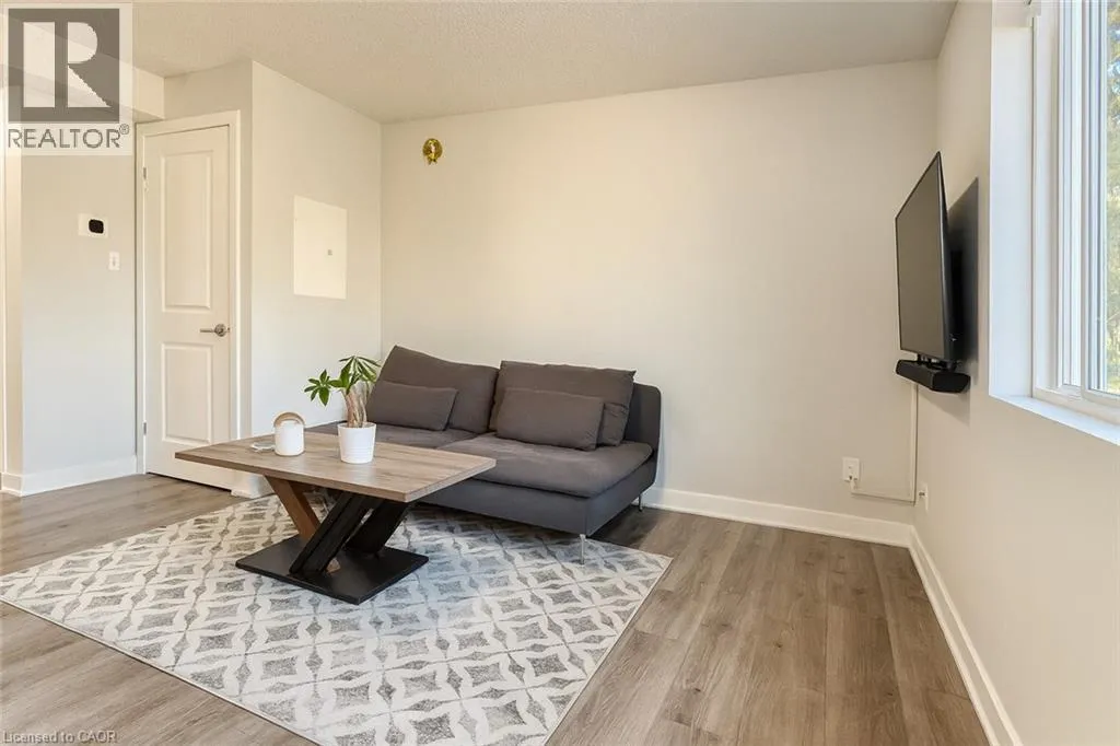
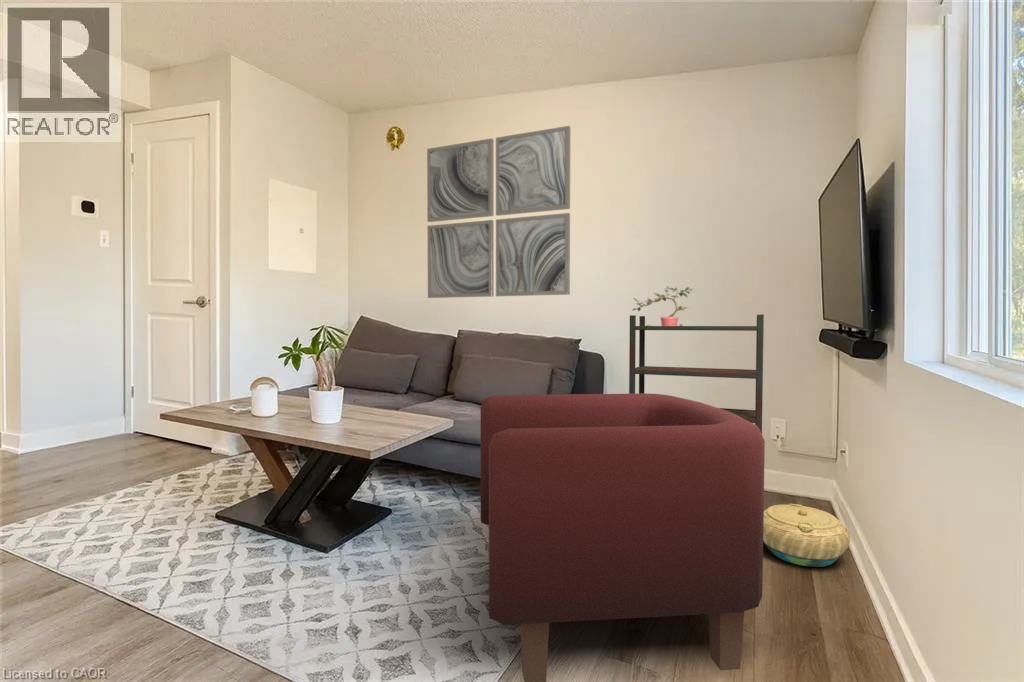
+ potted plant [631,285,695,326]
+ armchair [479,392,766,682]
+ wall art [426,125,571,299]
+ basket [763,502,851,568]
+ bookshelf [628,313,765,435]
